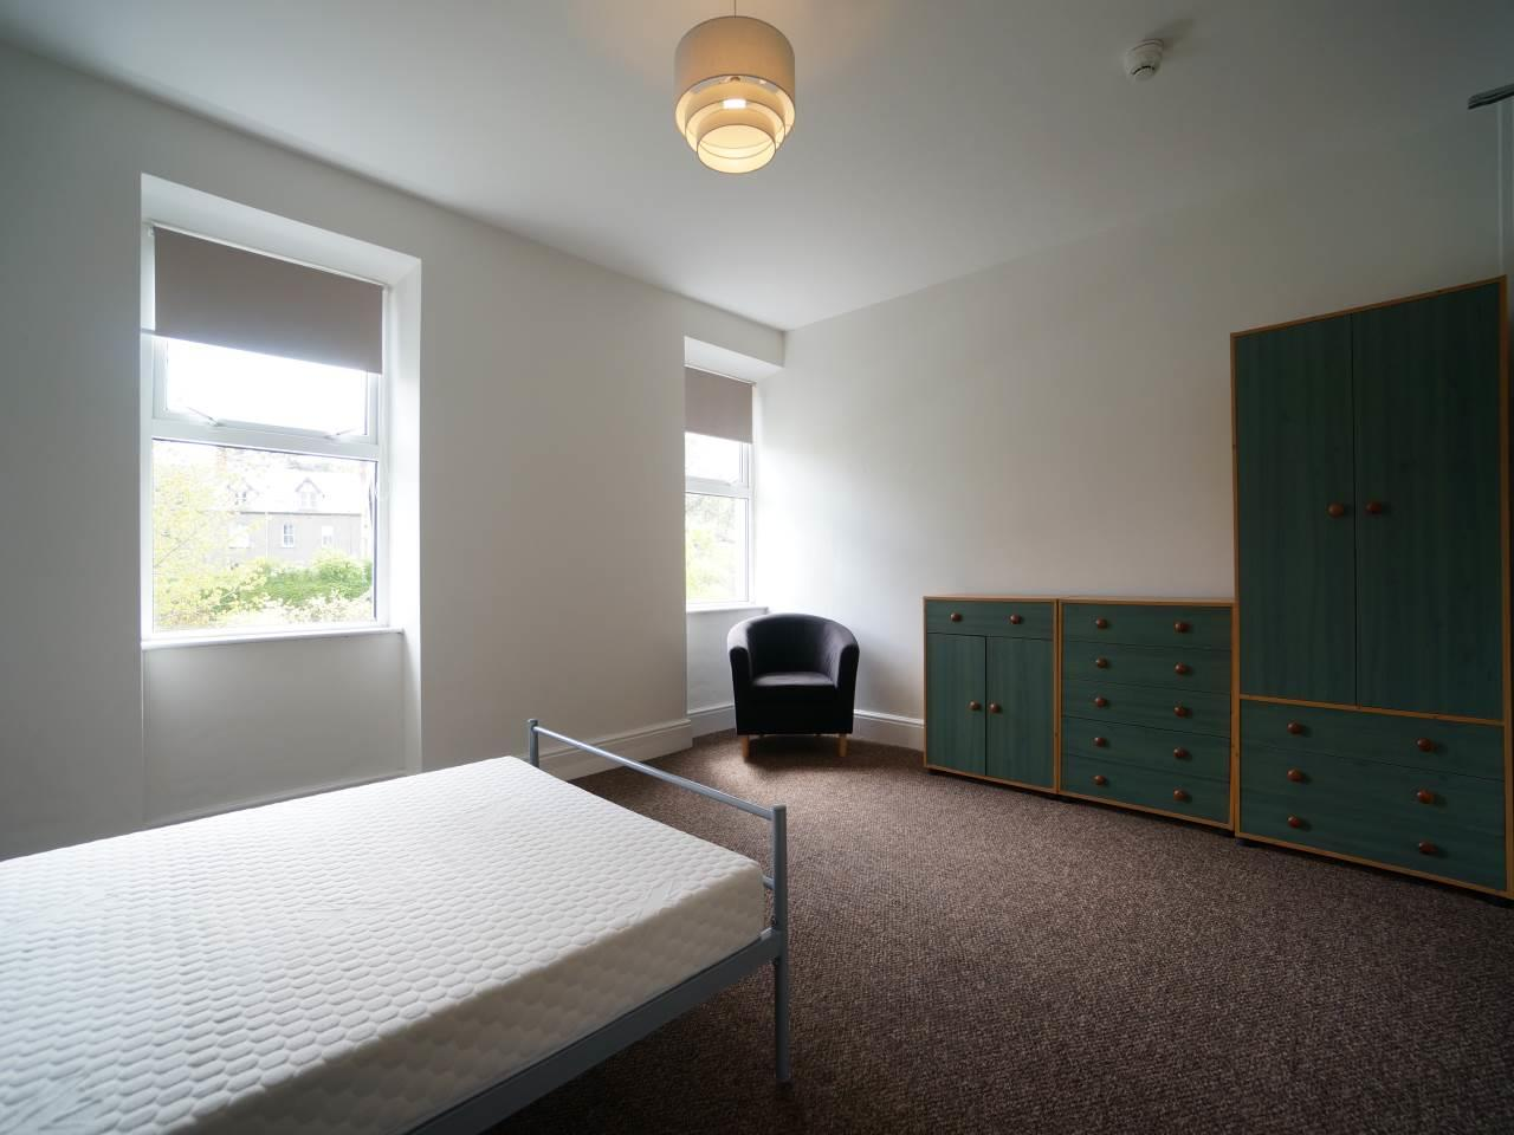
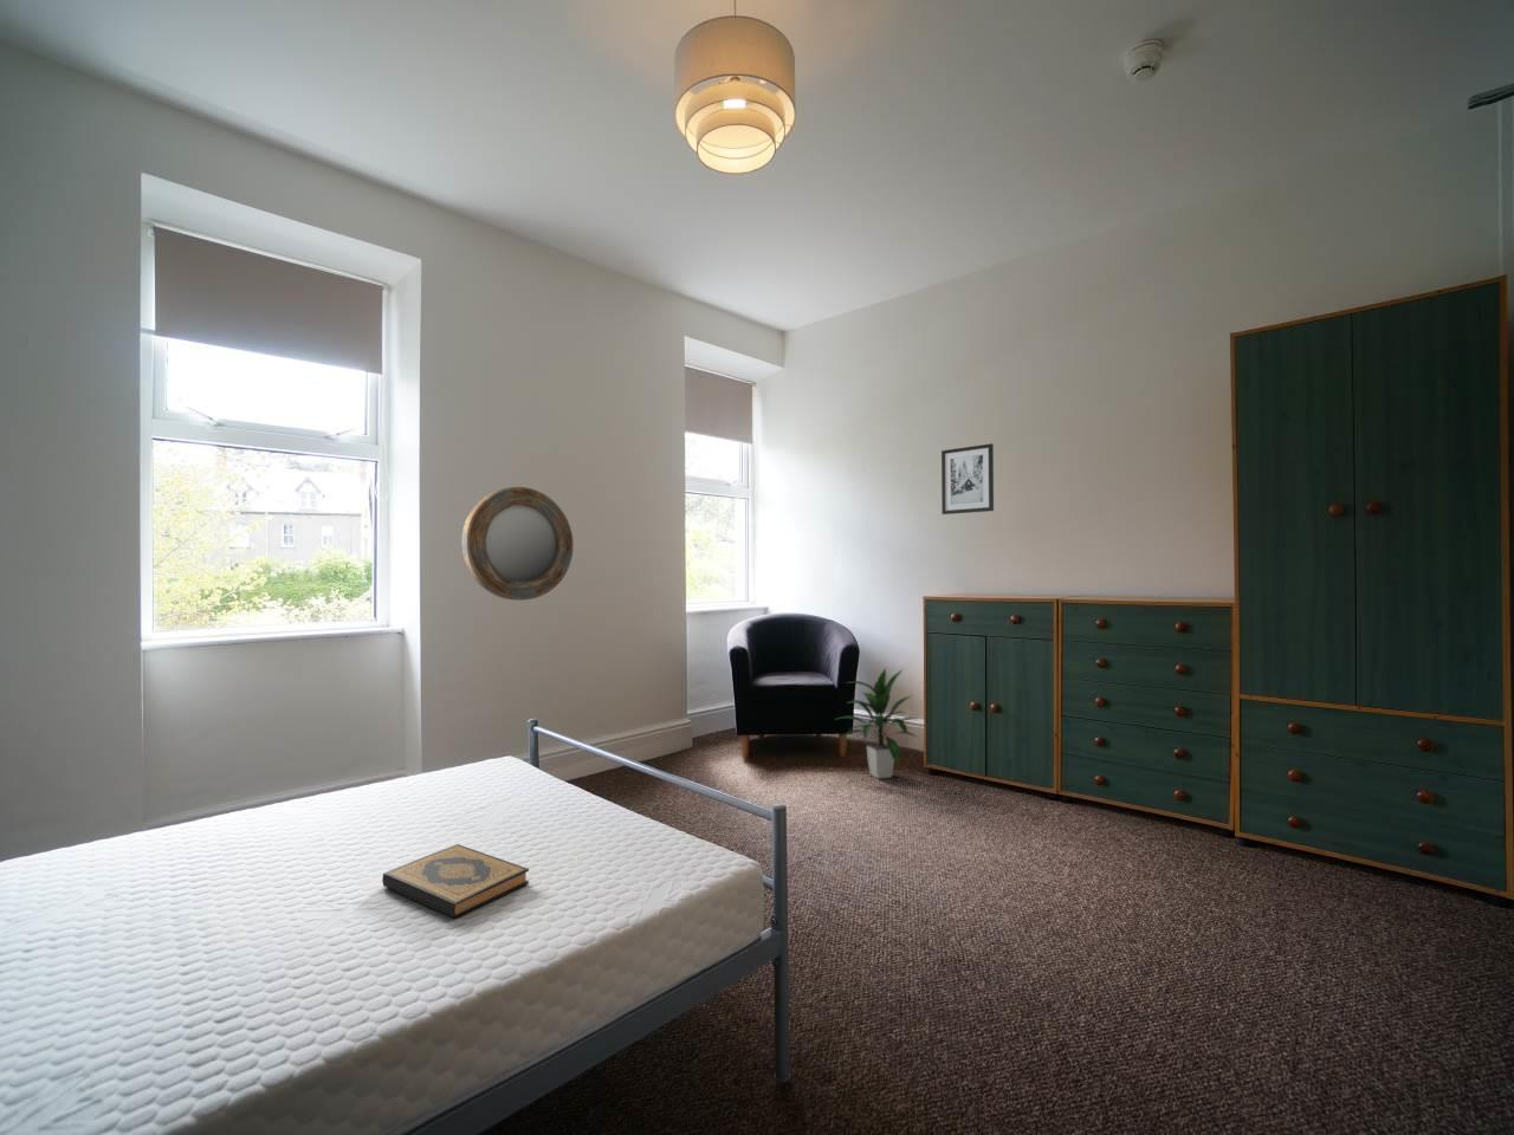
+ wall art [941,442,994,515]
+ home mirror [460,486,575,602]
+ indoor plant [832,665,919,780]
+ hardback book [380,843,530,919]
